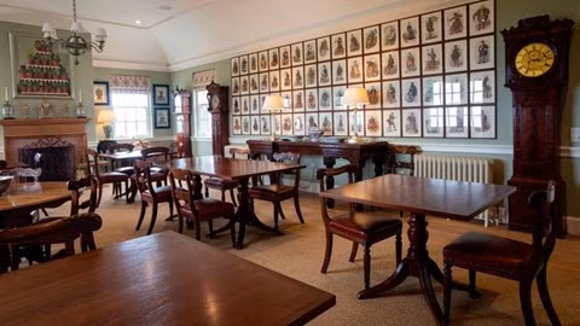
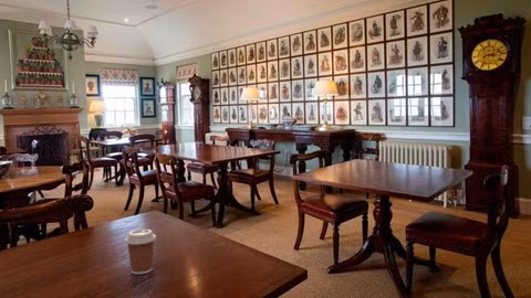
+ coffee cup [124,228,157,275]
